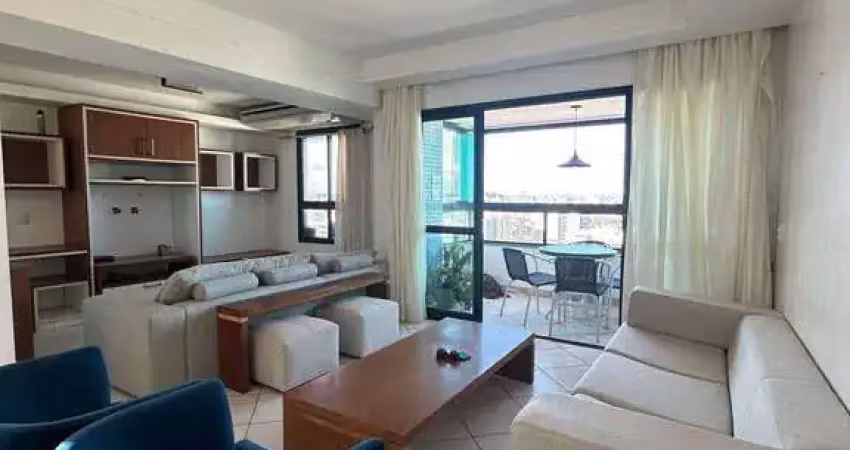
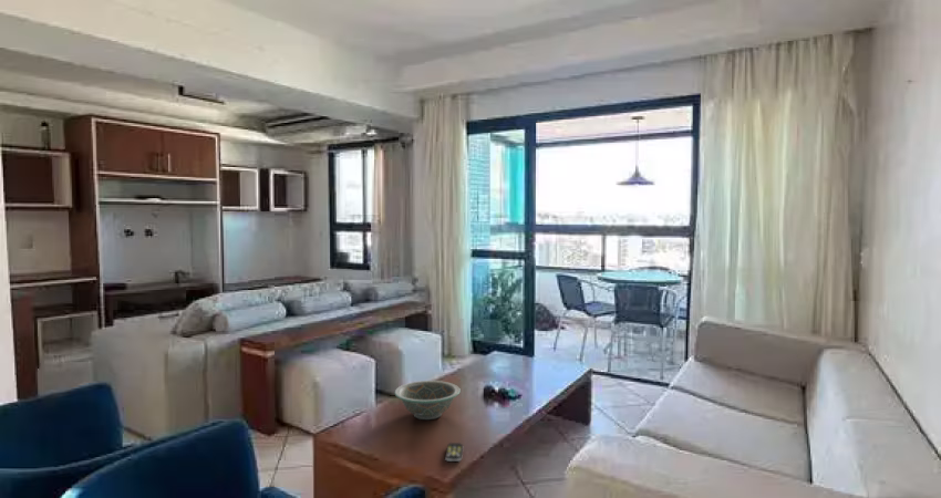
+ remote control [444,442,464,463]
+ decorative bowl [394,380,462,421]
